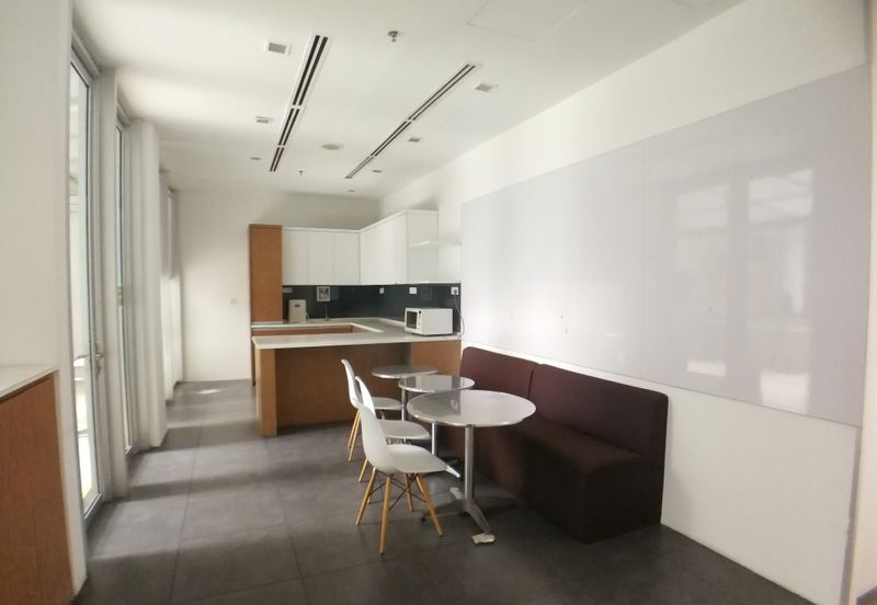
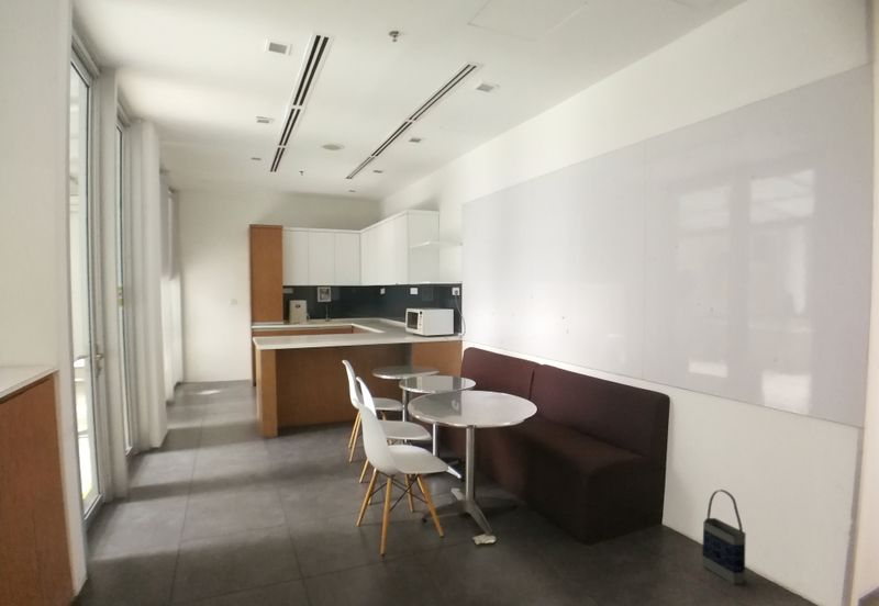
+ bag [701,489,747,585]
